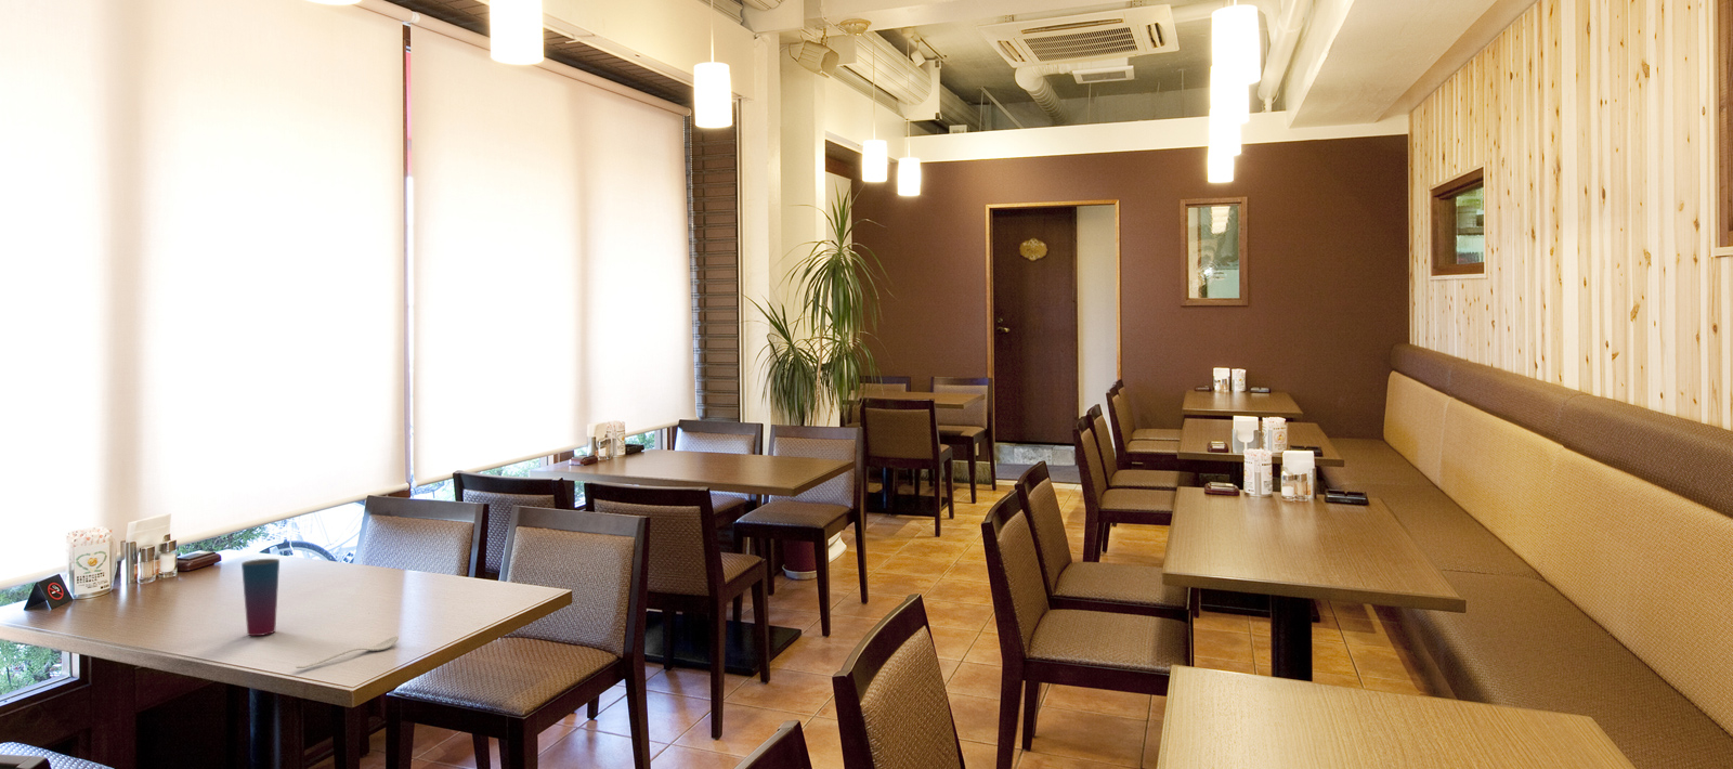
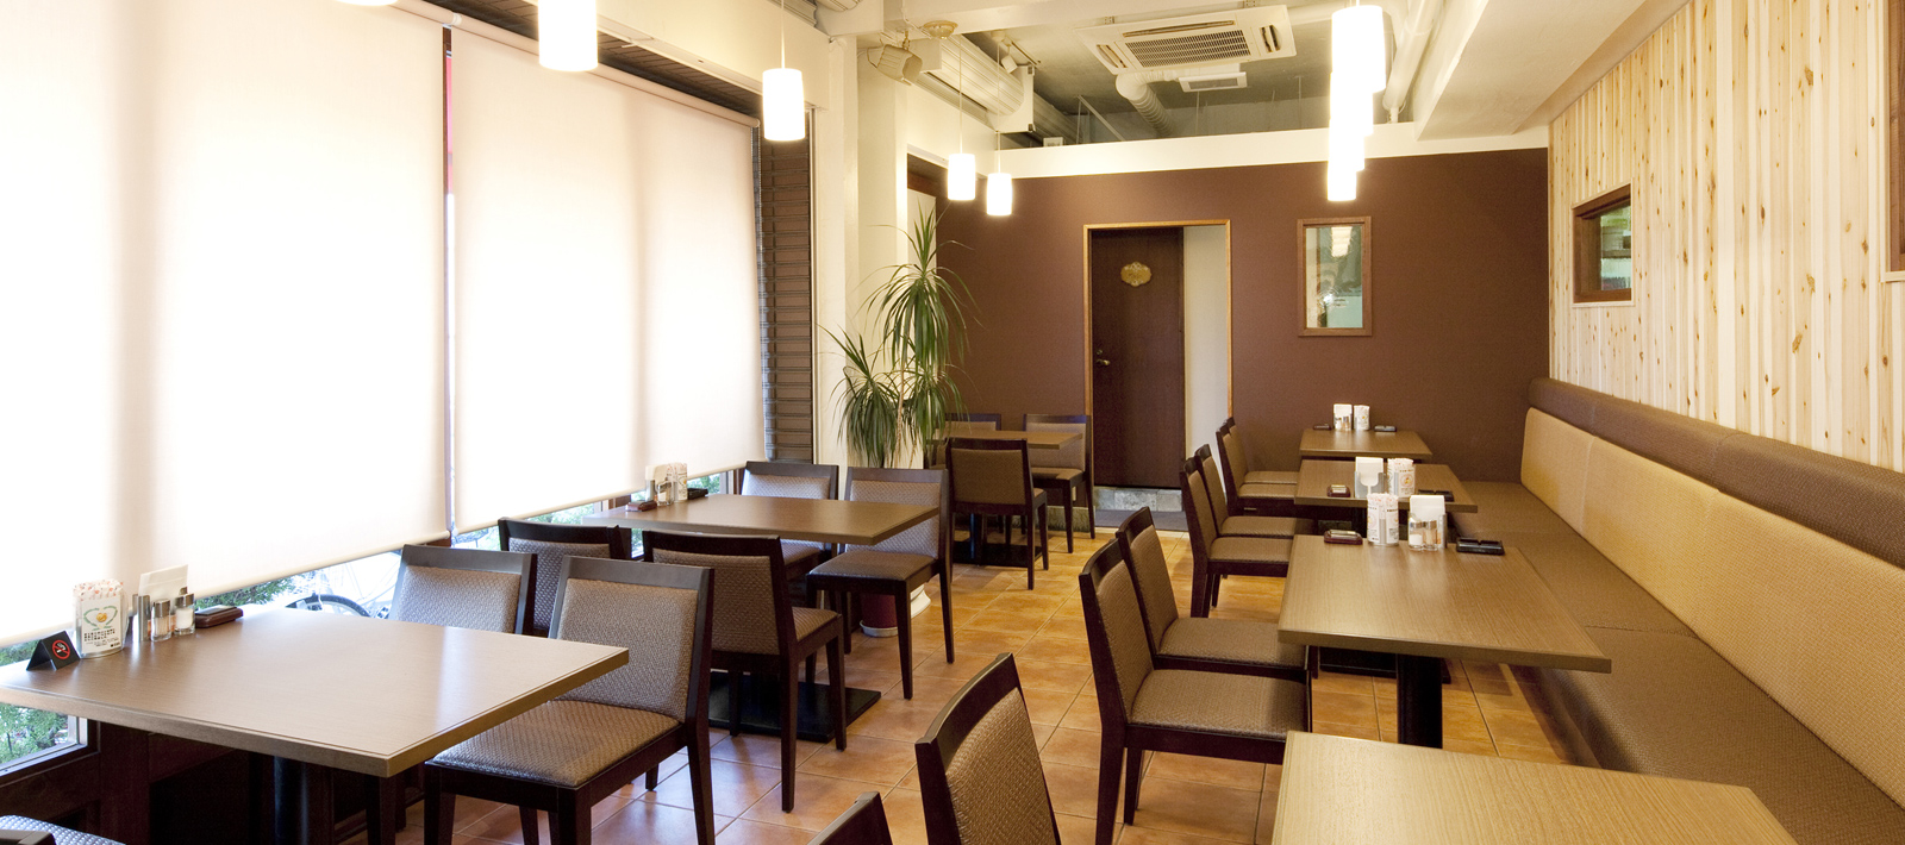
- cup [241,558,281,636]
- spoon [295,634,400,670]
